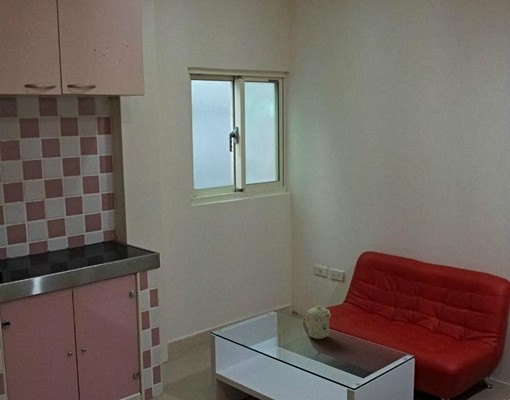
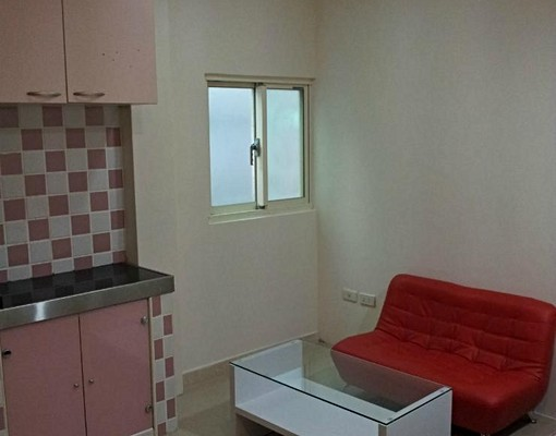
- mug [304,304,331,340]
